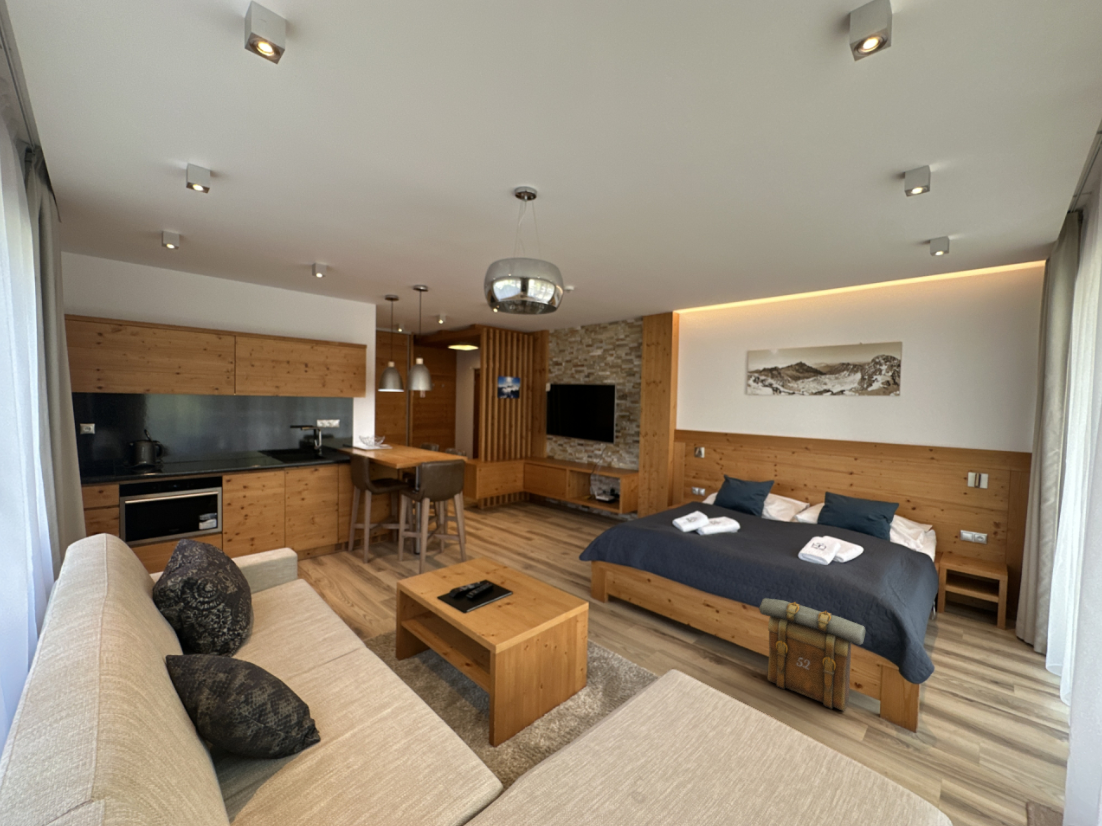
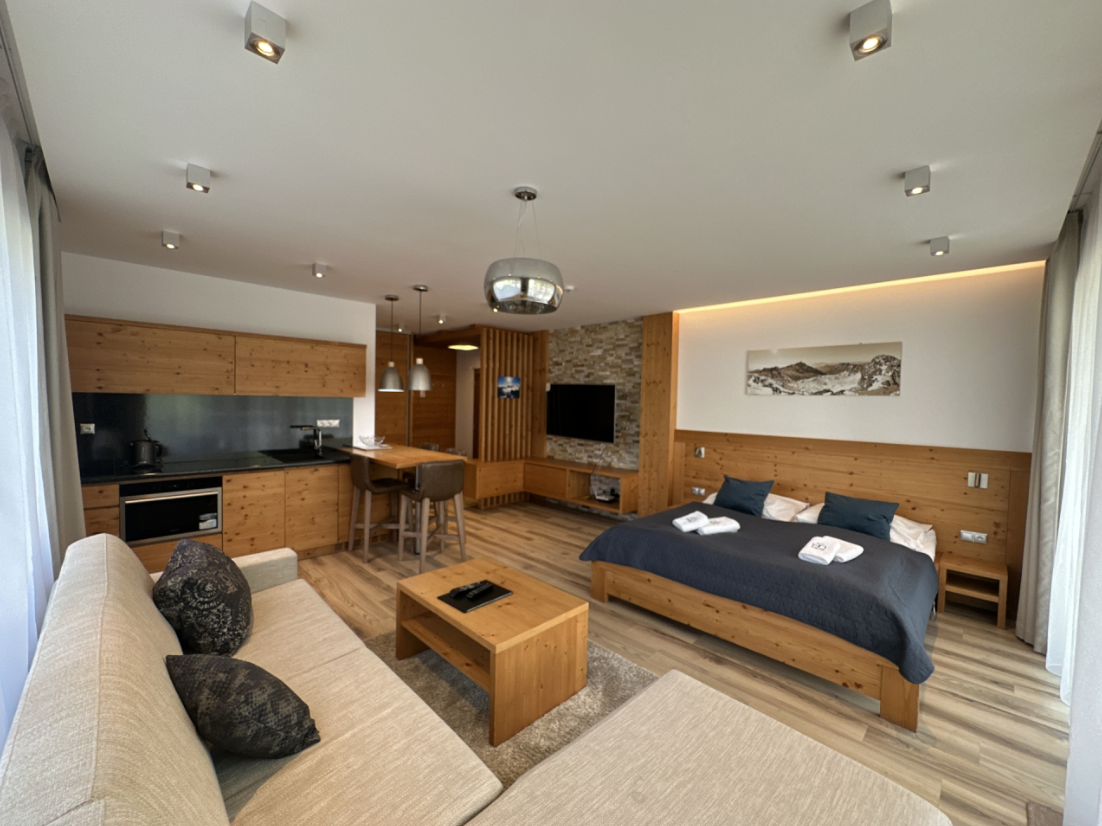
- backpack [758,597,866,712]
